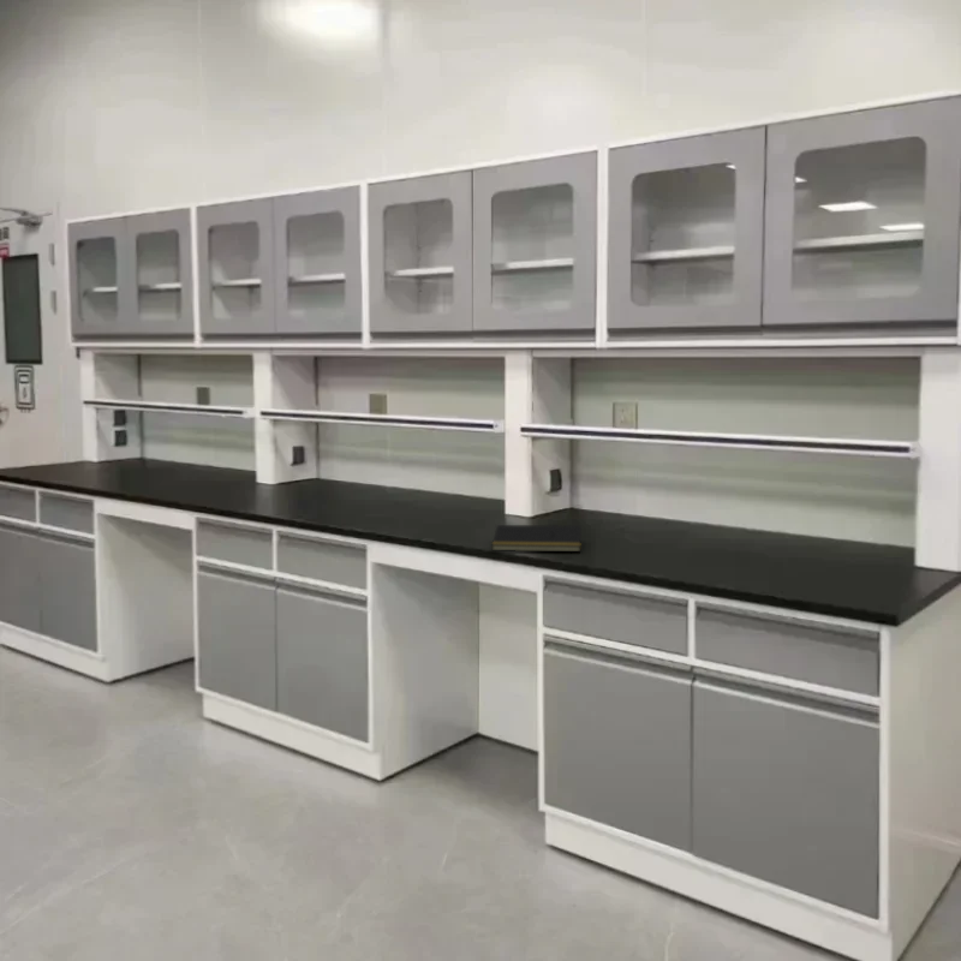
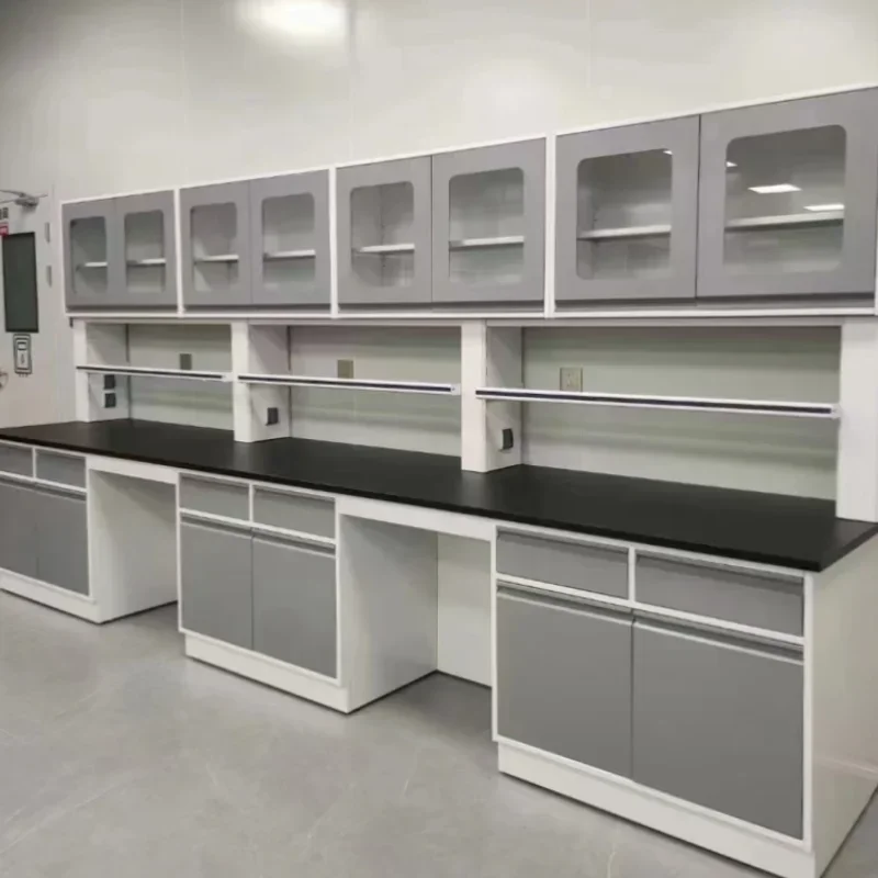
- notepad [491,524,583,553]
